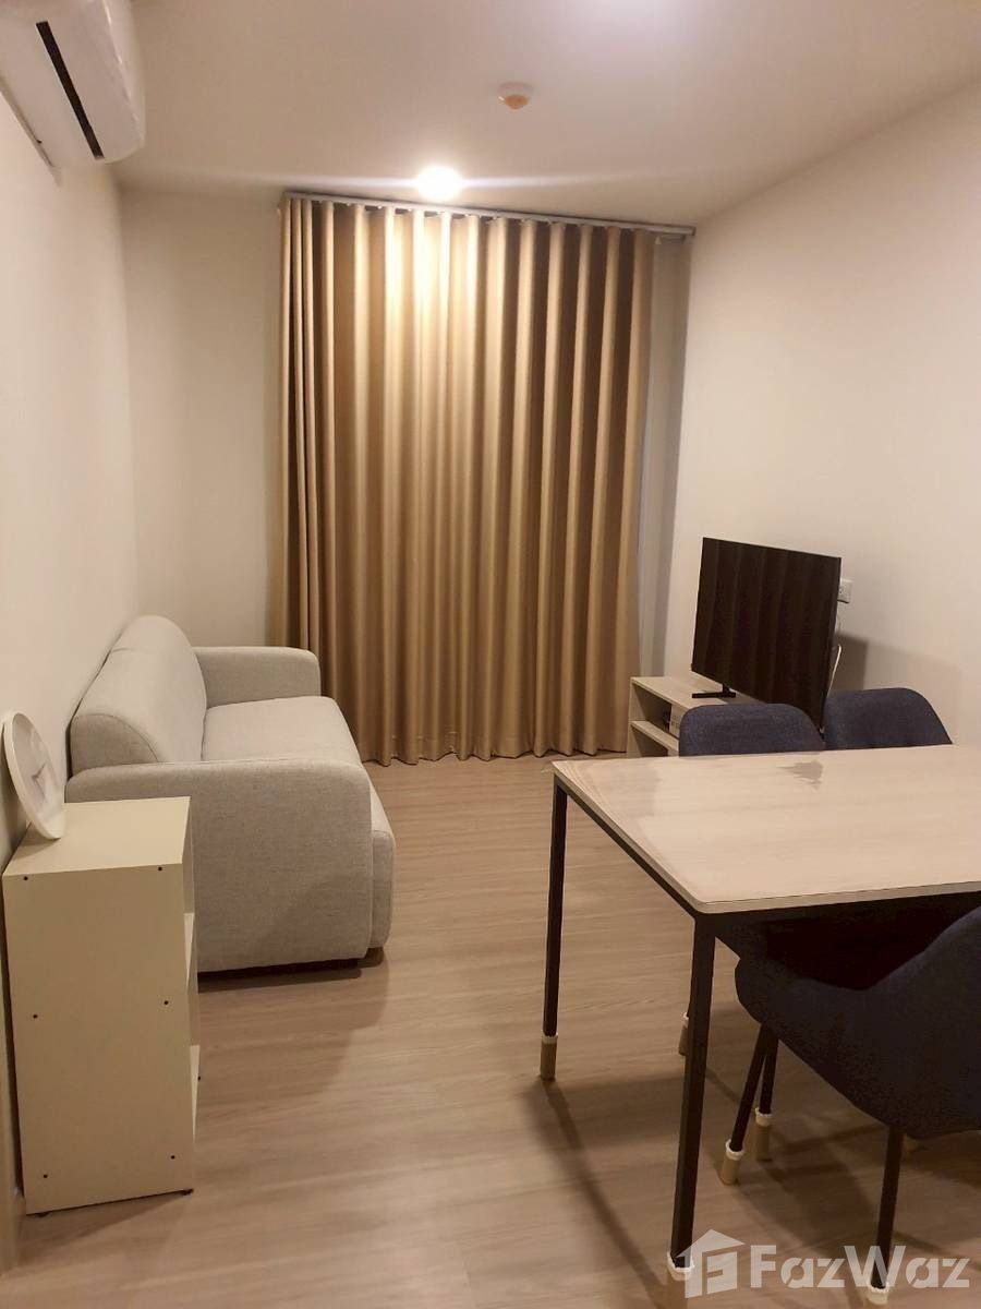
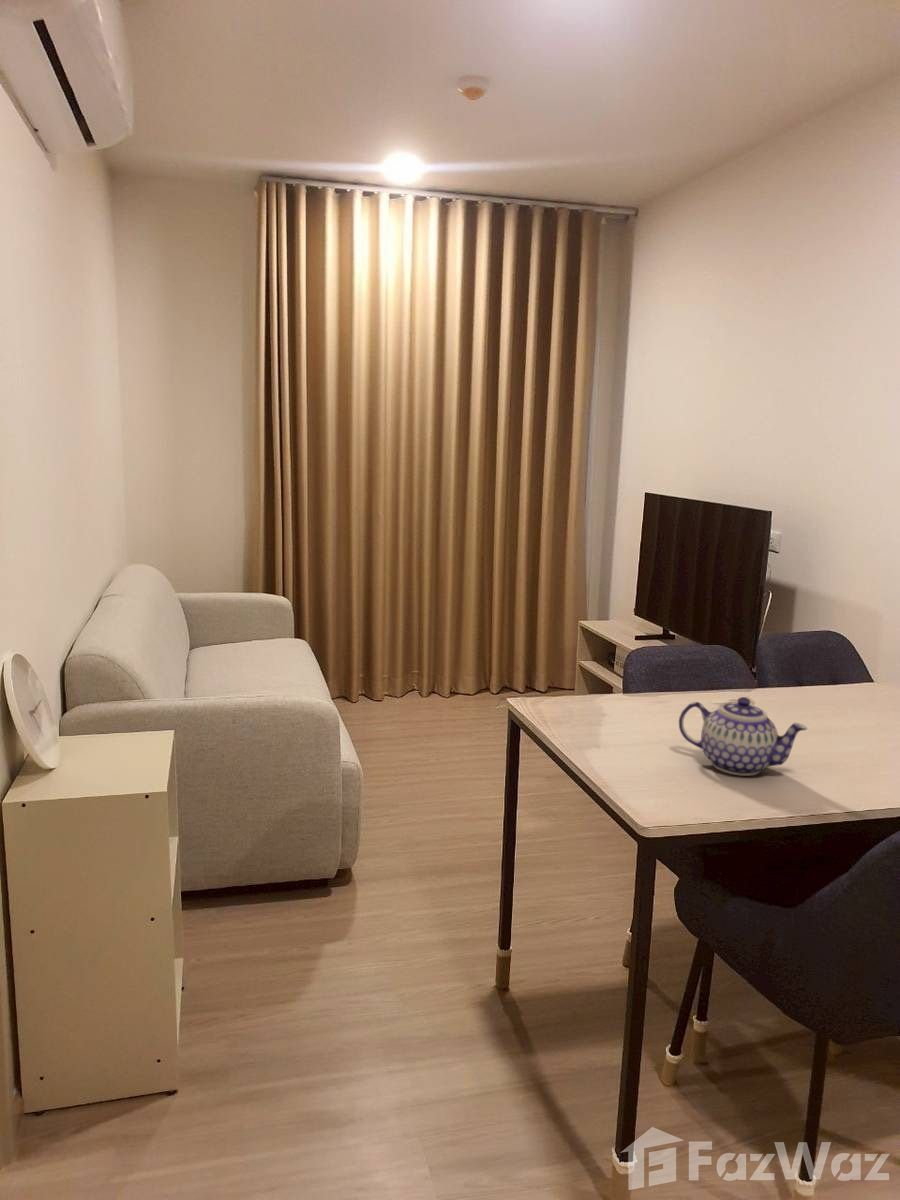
+ teapot [678,696,808,777]
